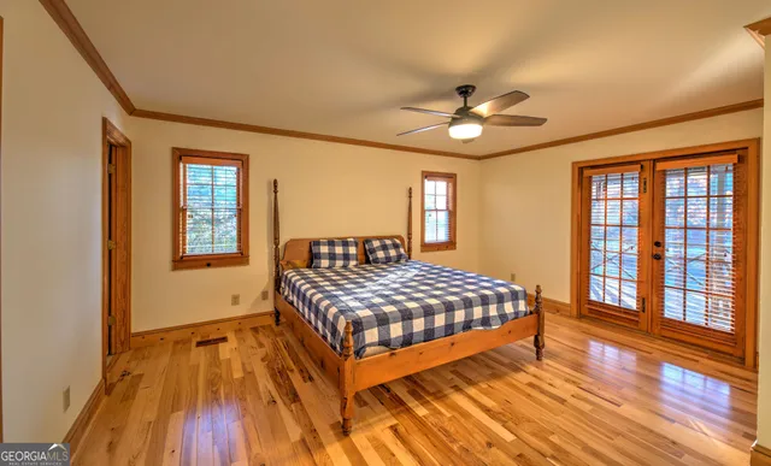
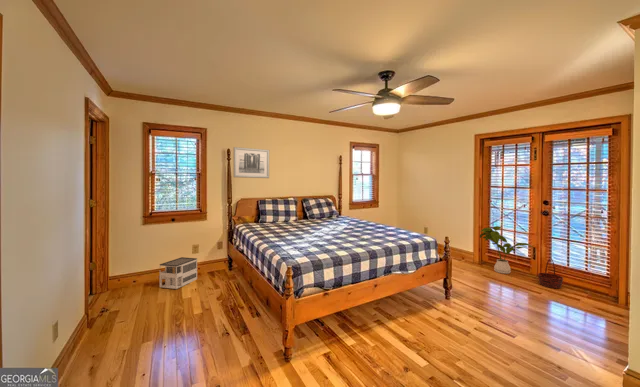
+ house plant [479,225,535,275]
+ architectural model [158,256,198,290]
+ basket [537,258,565,289]
+ wall art [233,146,270,179]
